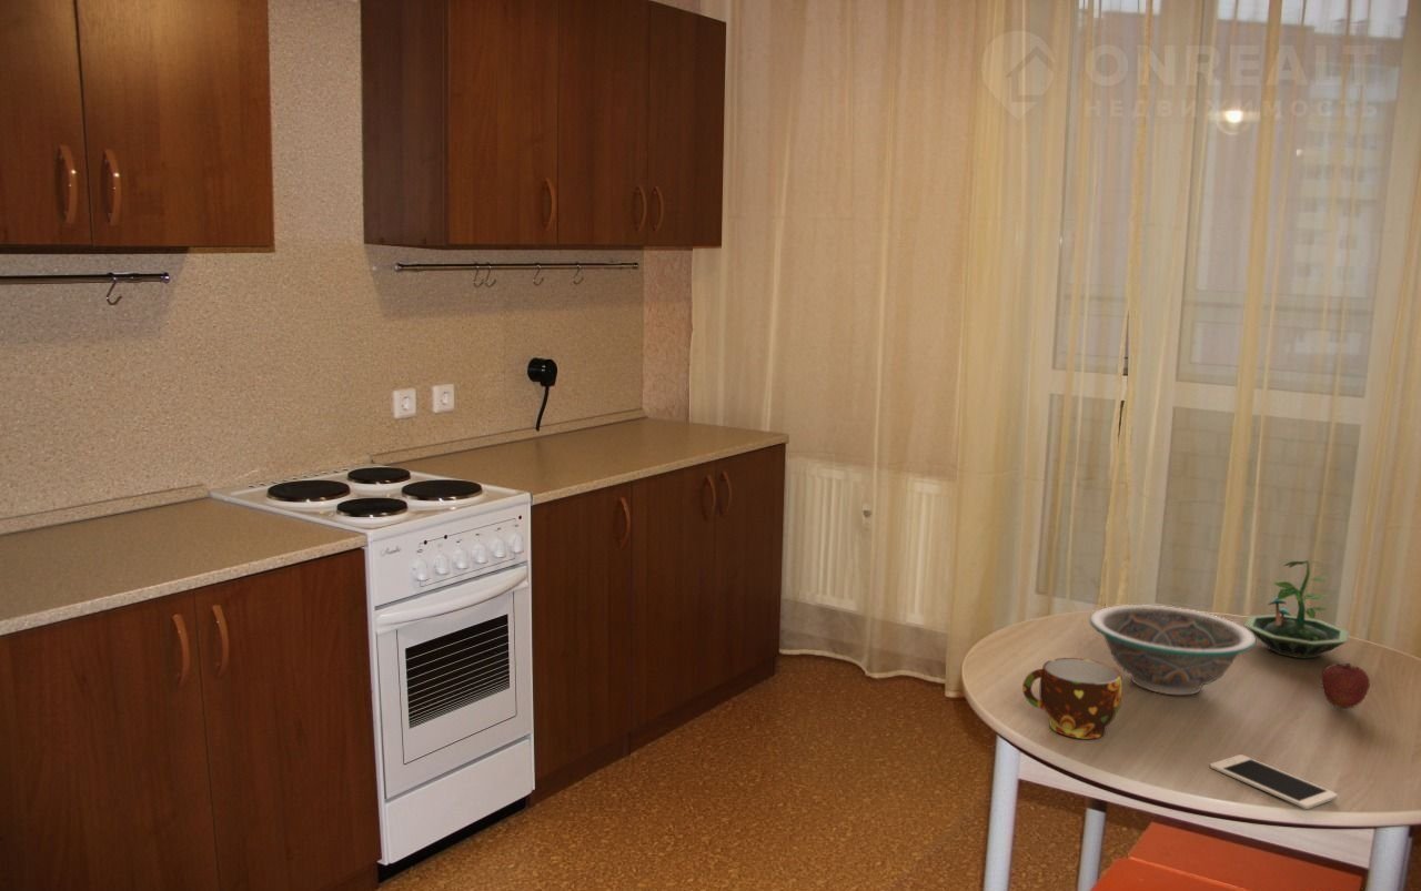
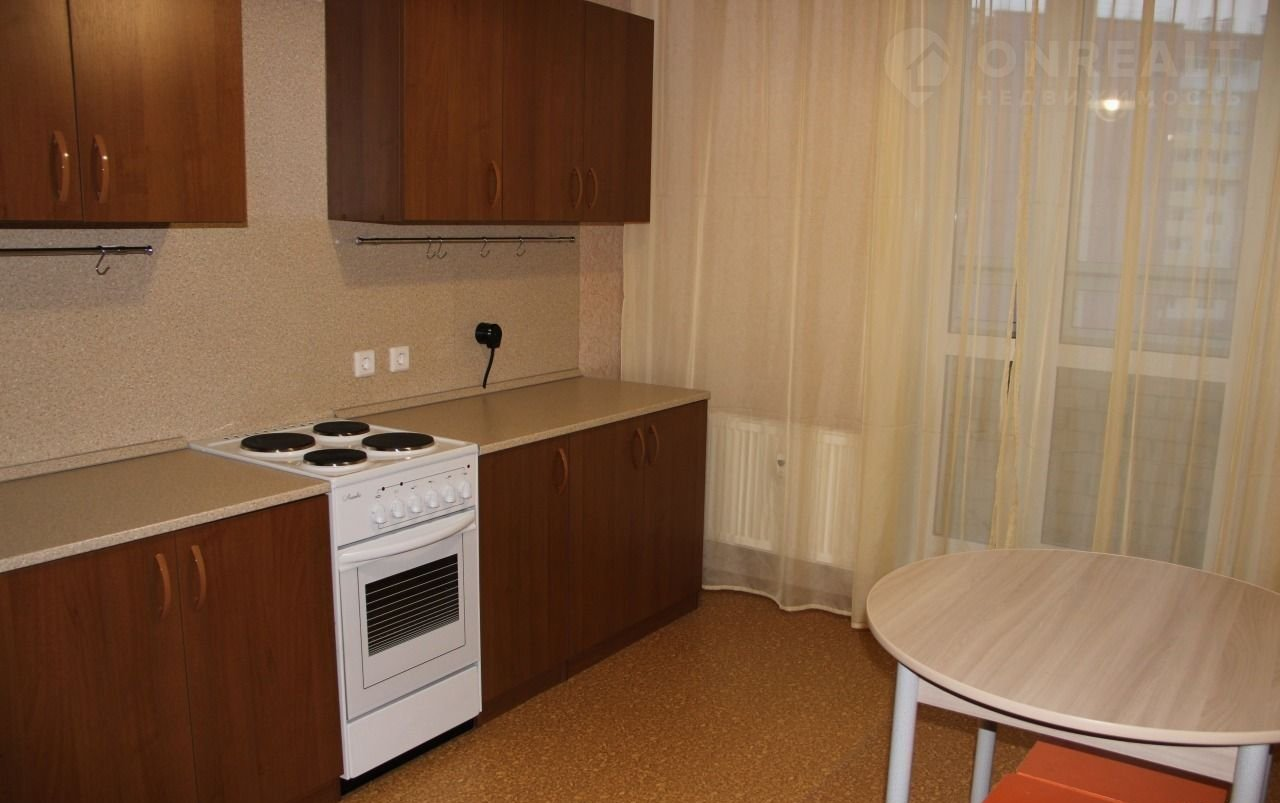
- cell phone [1209,753,1339,810]
- fruit [1320,662,1371,709]
- terrarium [1243,559,1350,660]
- bowl [1089,604,1257,696]
- cup [1021,657,1123,740]
